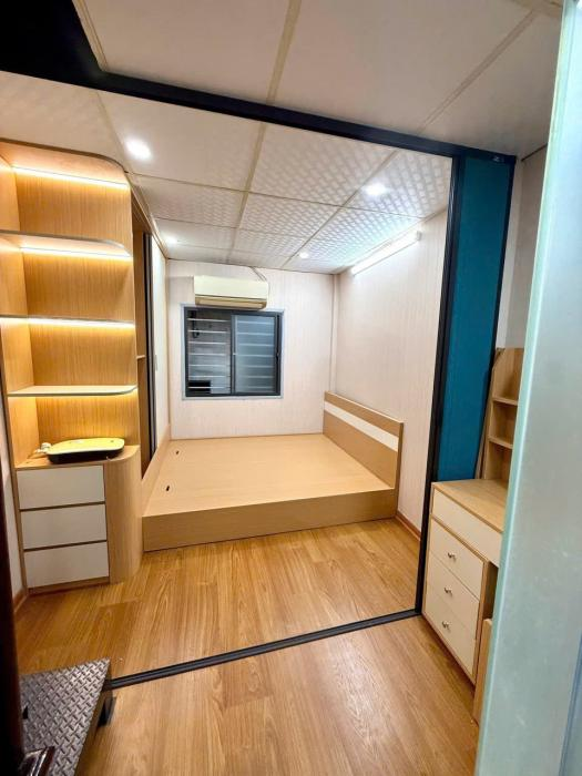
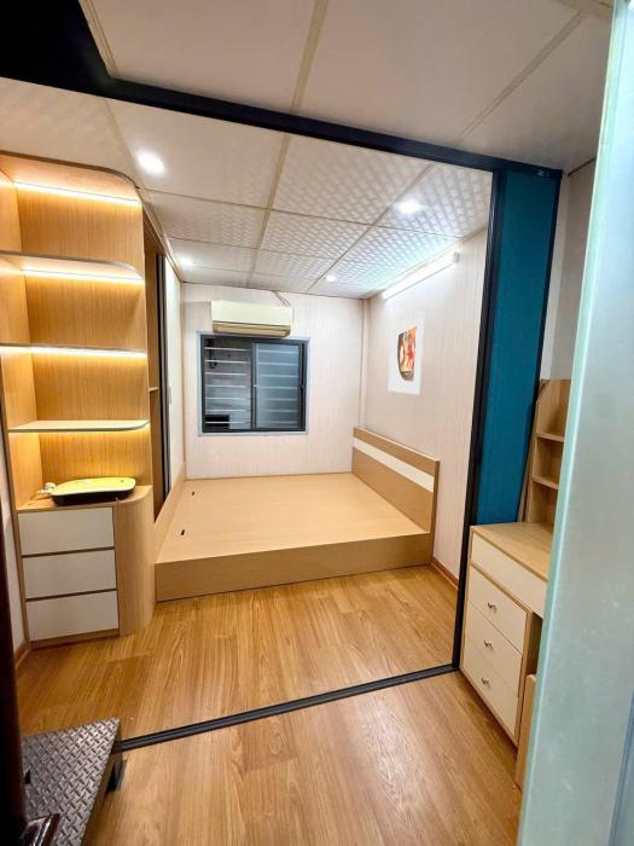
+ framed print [388,309,425,395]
